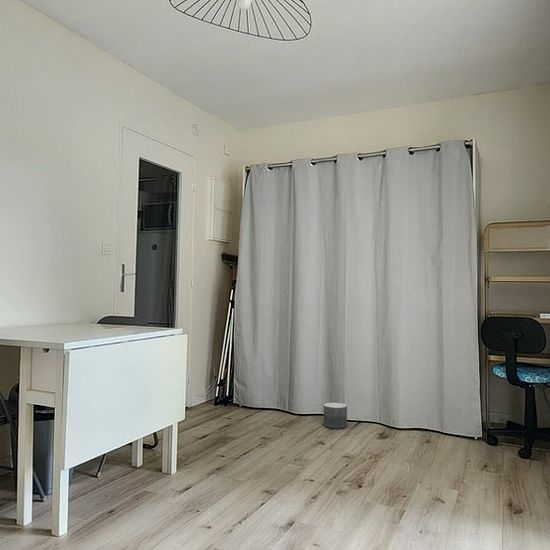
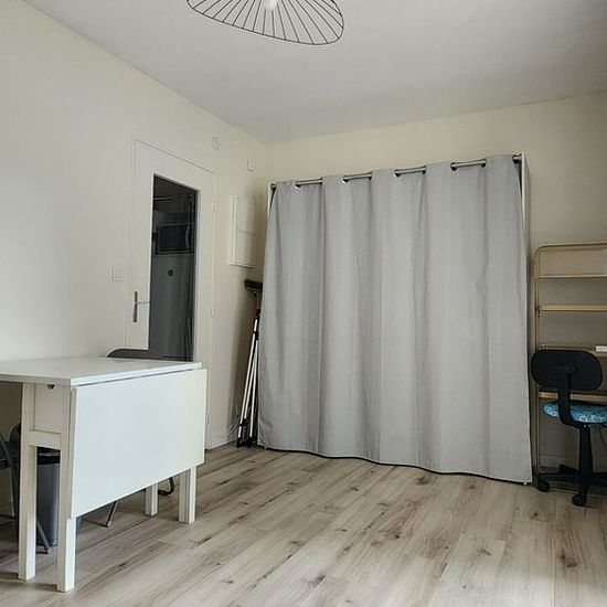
- planter [323,402,348,430]
